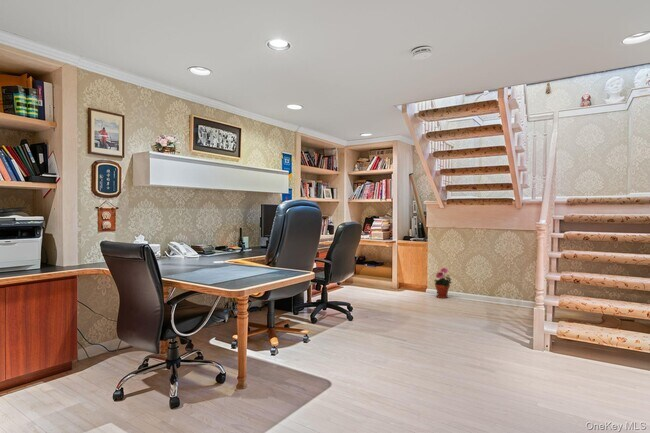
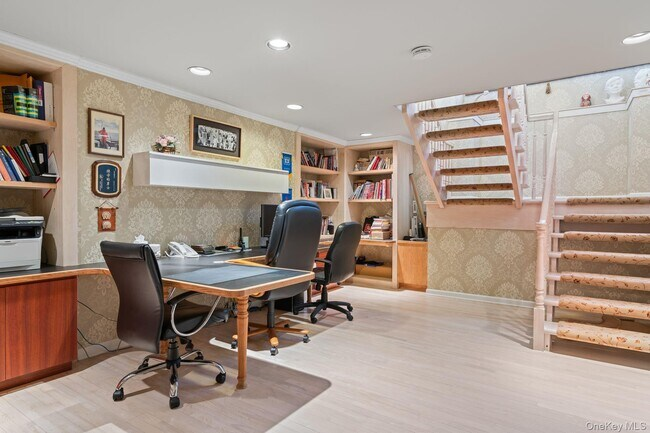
- potted plant [434,267,453,299]
